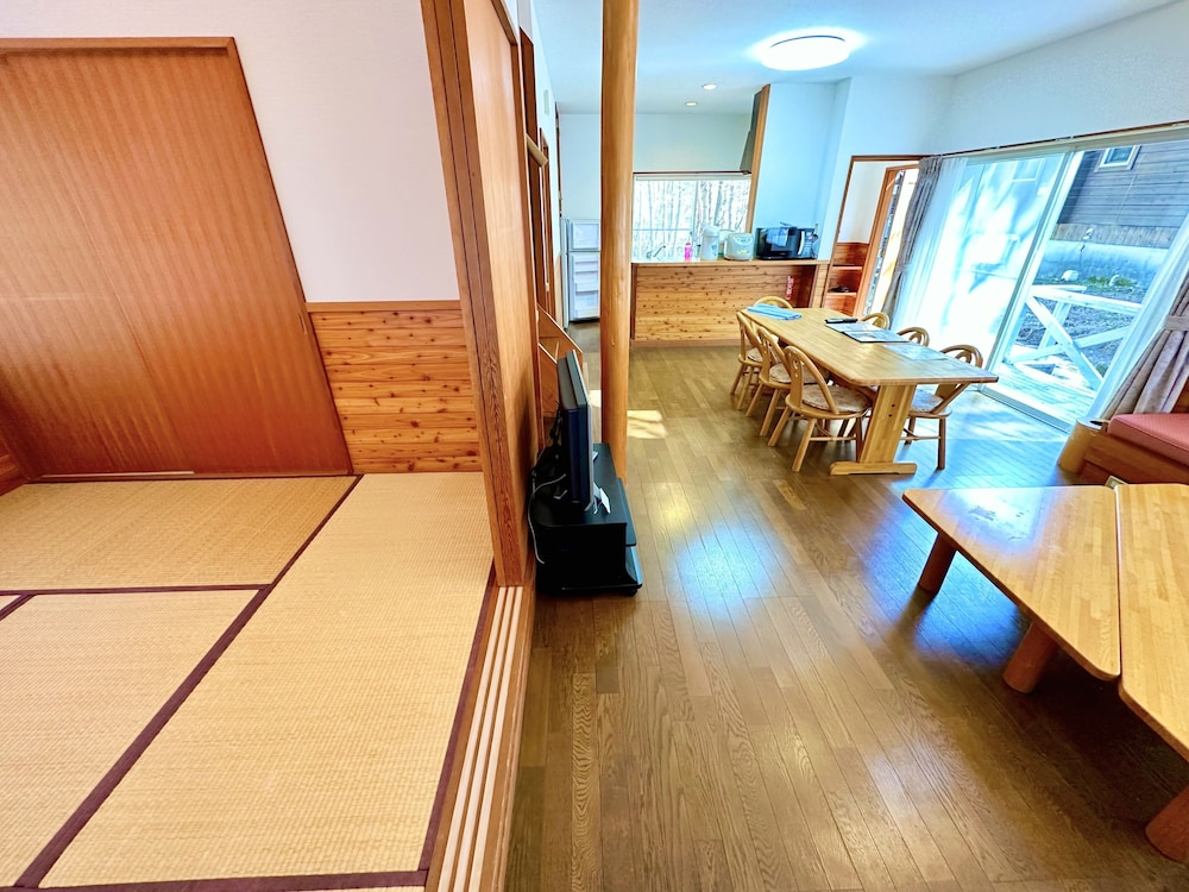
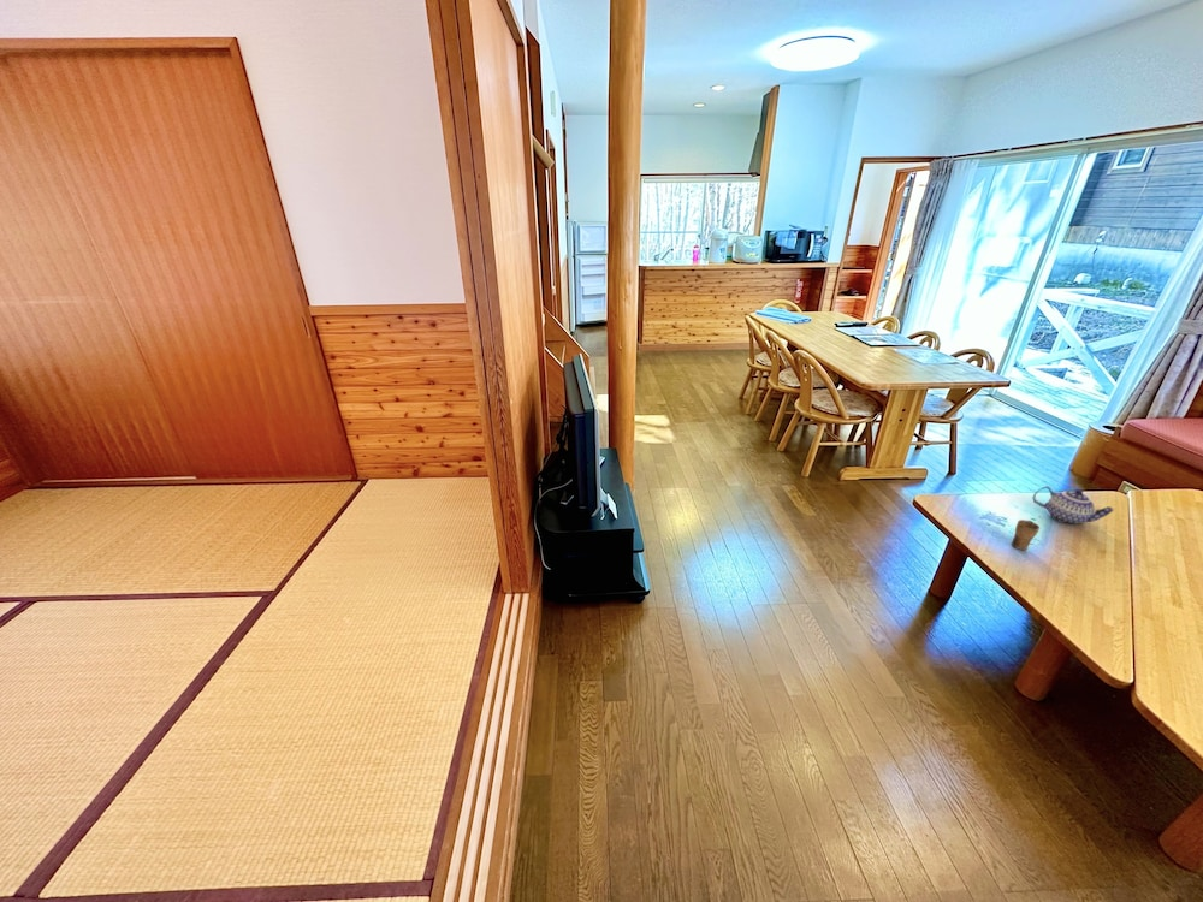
+ cup [1011,518,1041,551]
+ teapot [1032,485,1115,526]
